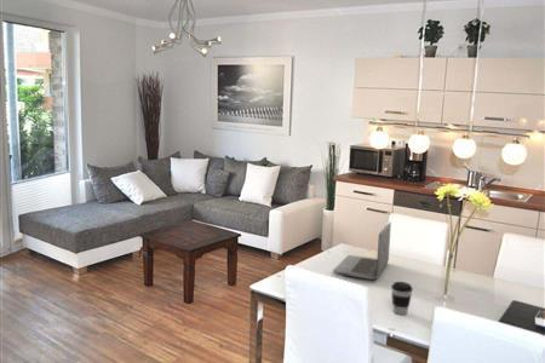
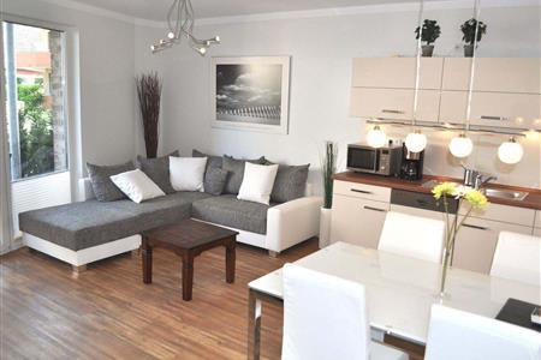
- coffee cup [390,281,414,316]
- laptop [332,221,392,281]
